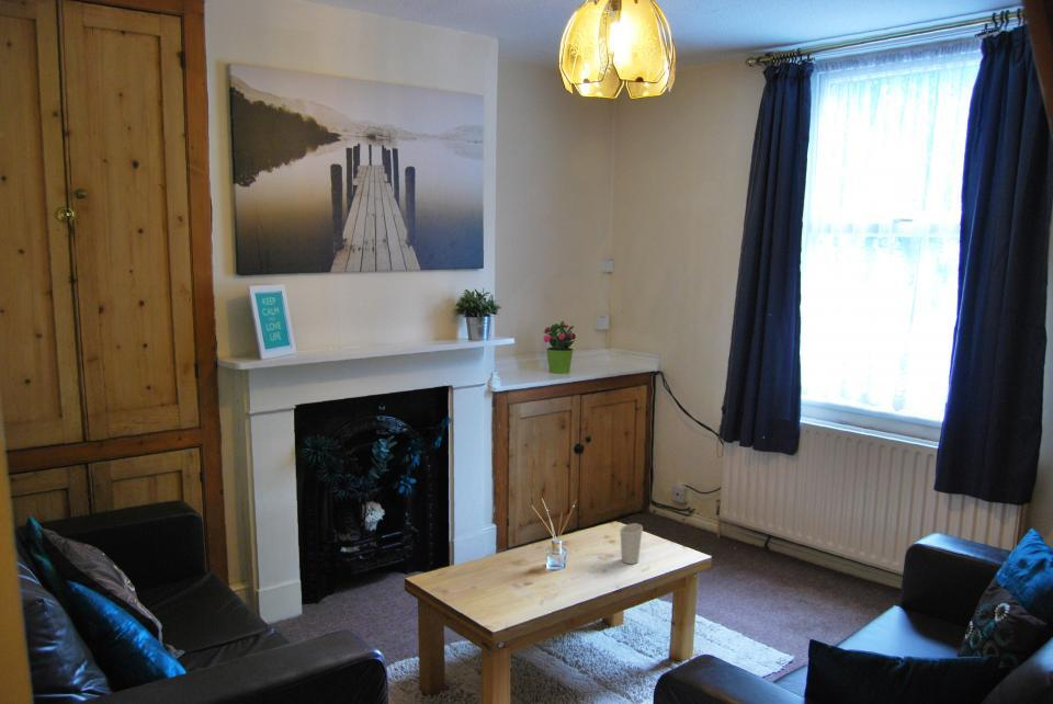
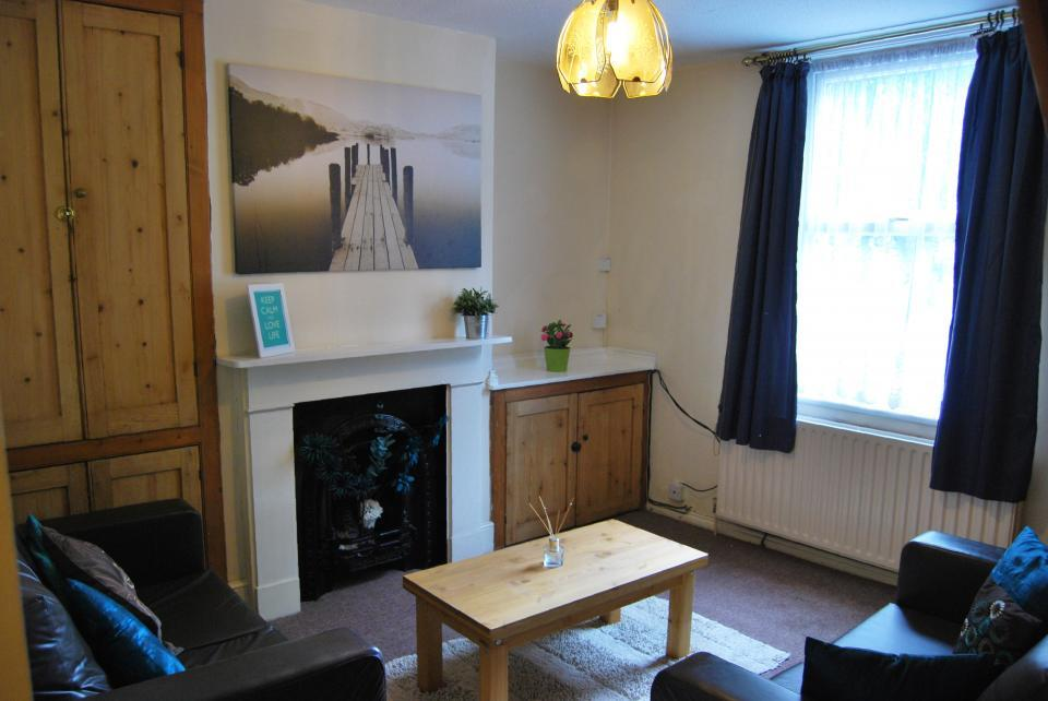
- cup [619,522,644,565]
